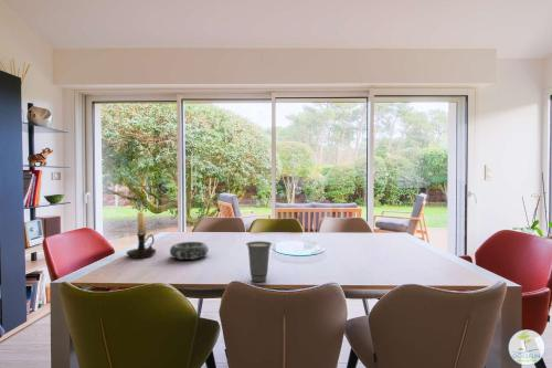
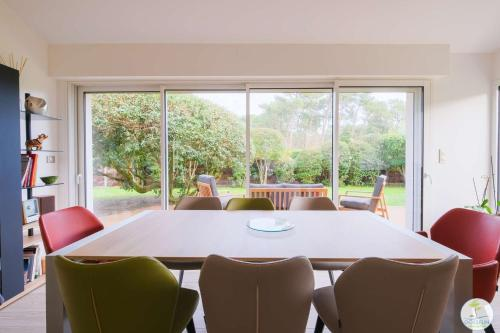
- cup [245,240,273,283]
- candle holder [126,204,157,259]
- decorative bowl [169,241,210,261]
